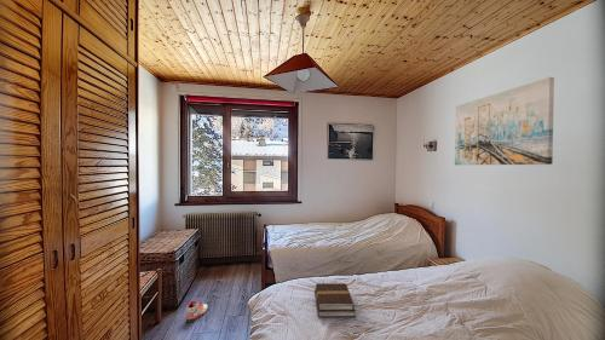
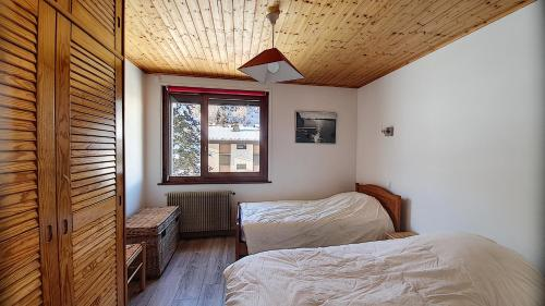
- wall art [454,76,555,166]
- book [313,282,357,318]
- sneaker [185,300,209,323]
